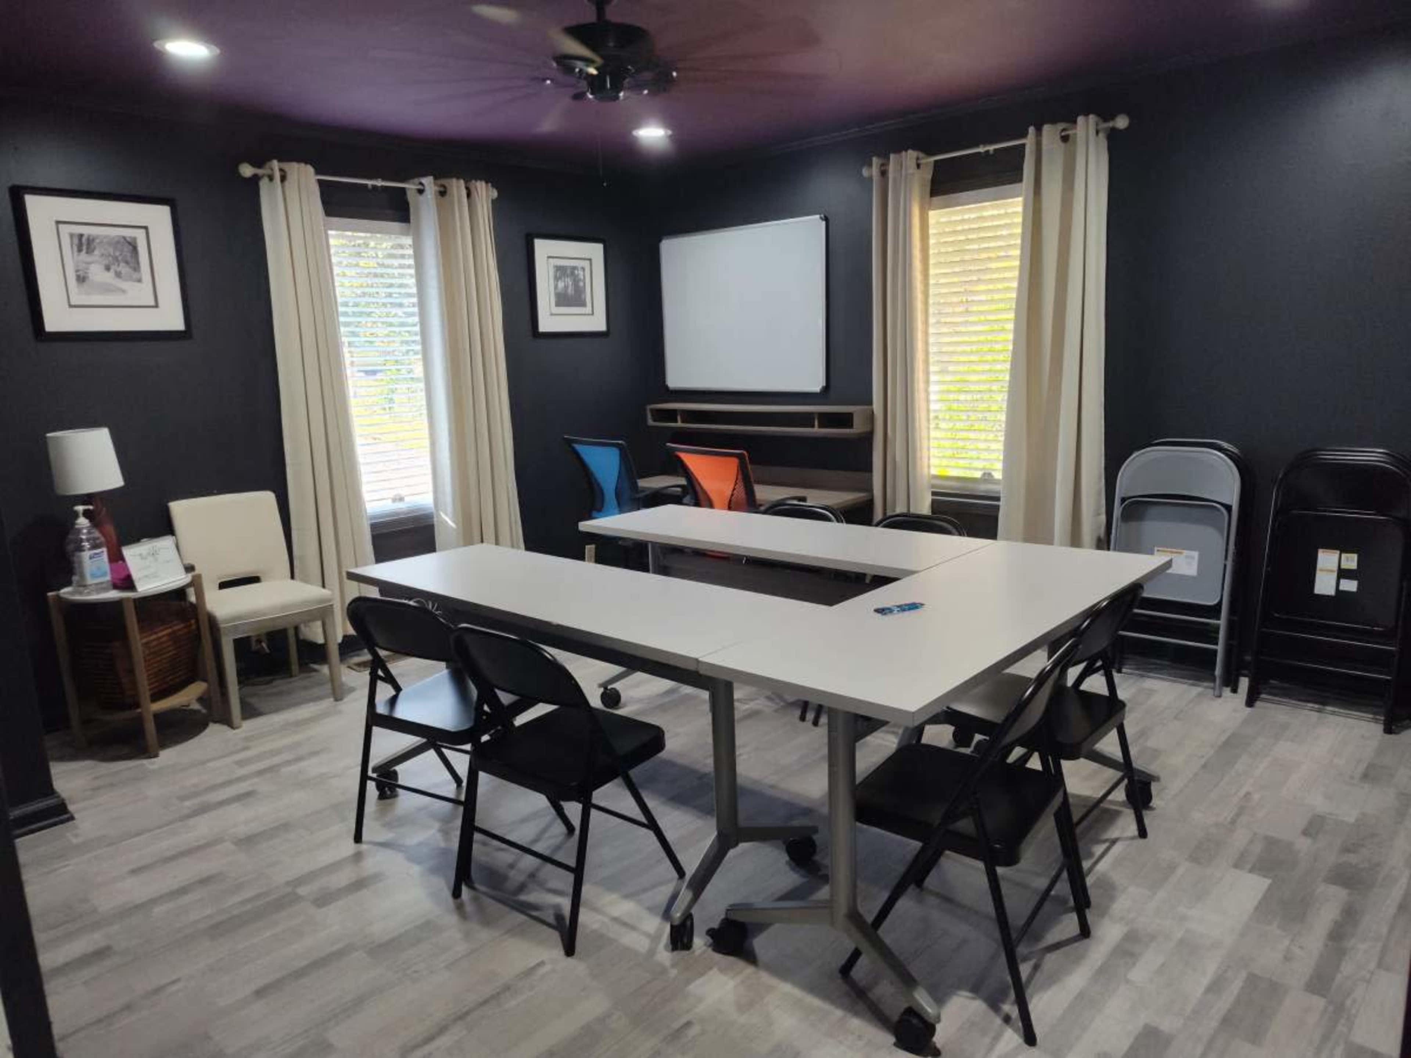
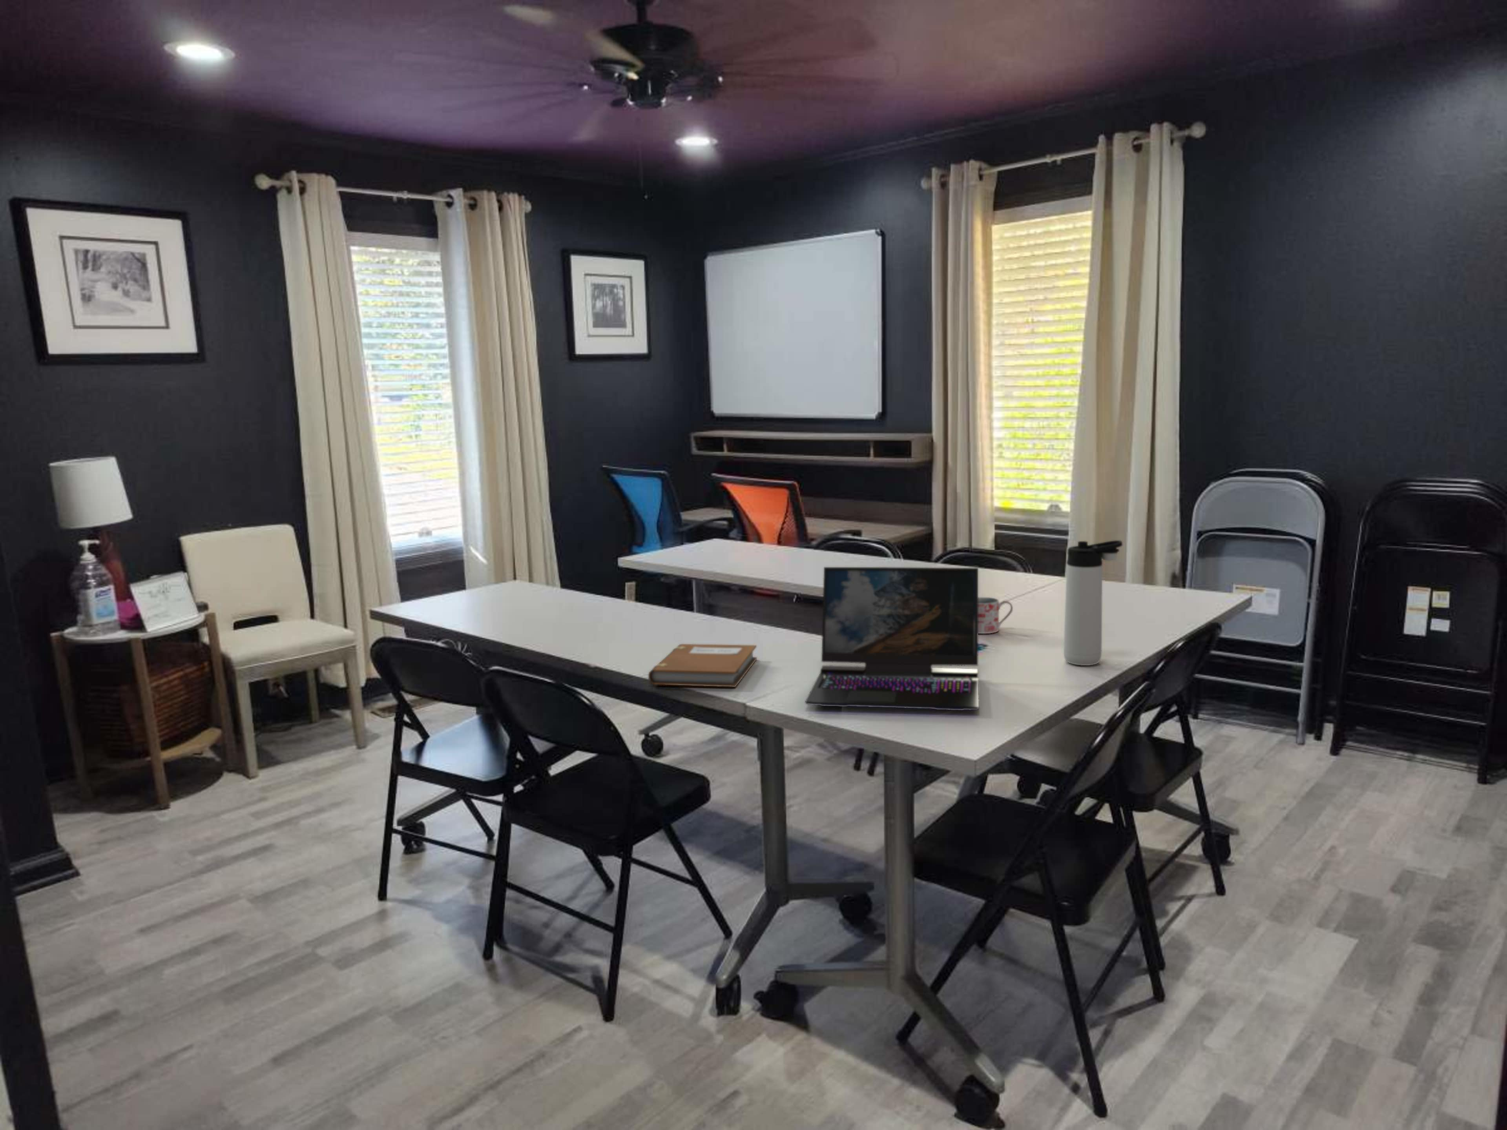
+ laptop [805,566,979,711]
+ notebook [648,643,757,687]
+ mug [979,597,1013,634]
+ thermos bottle [1063,540,1123,666]
